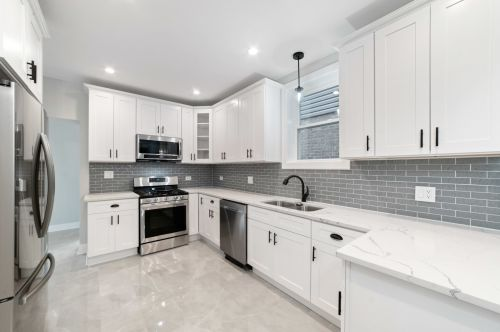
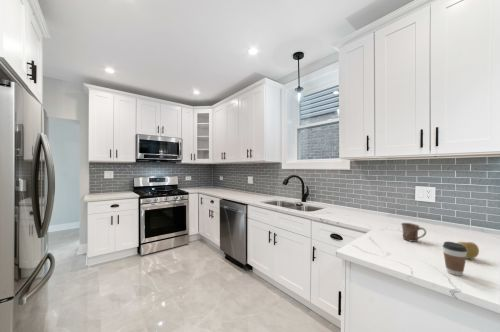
+ apple [457,241,480,260]
+ mug [400,222,427,243]
+ coffee cup [442,241,467,276]
